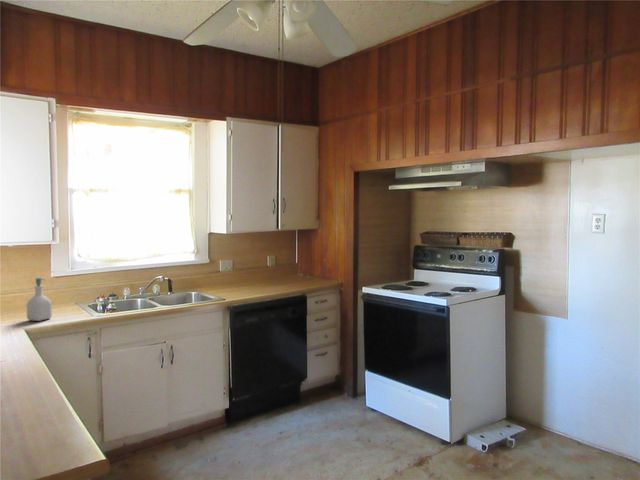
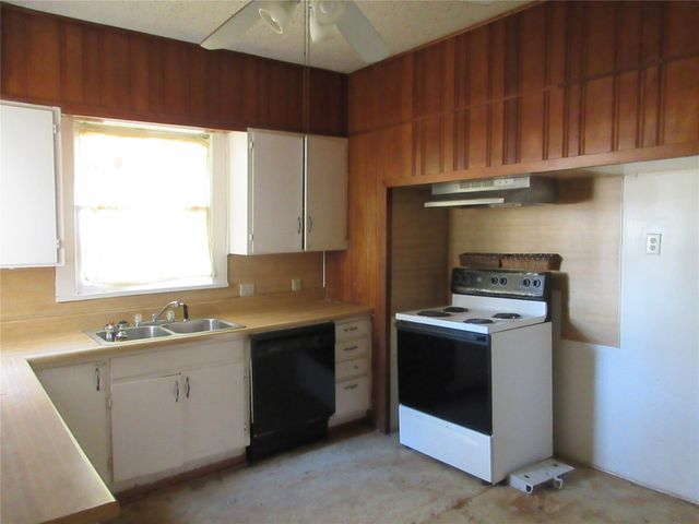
- soap bottle [25,277,53,322]
